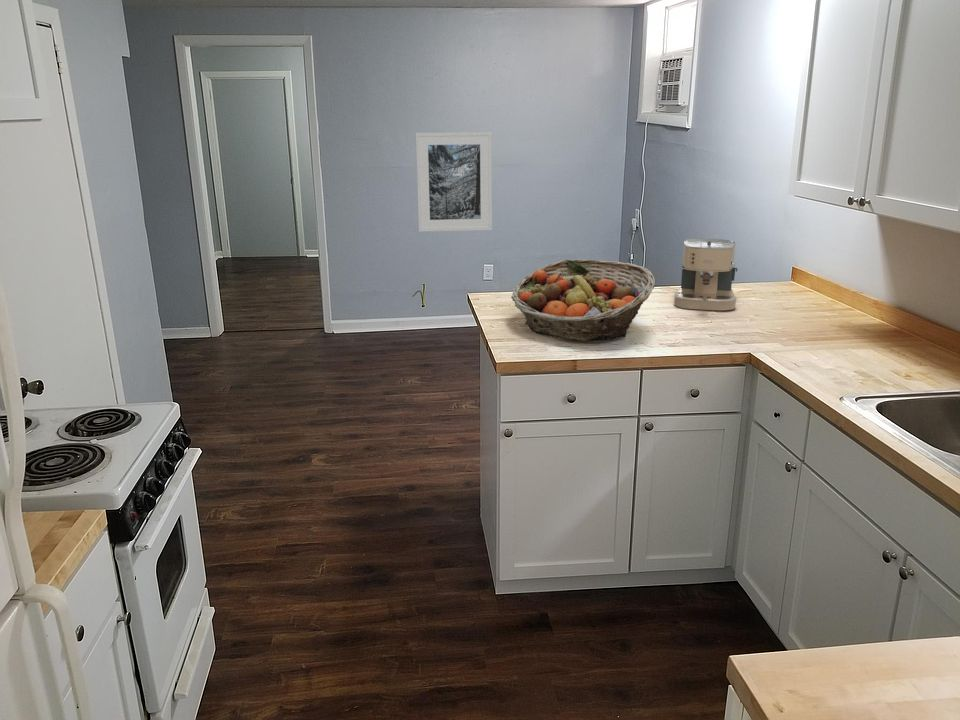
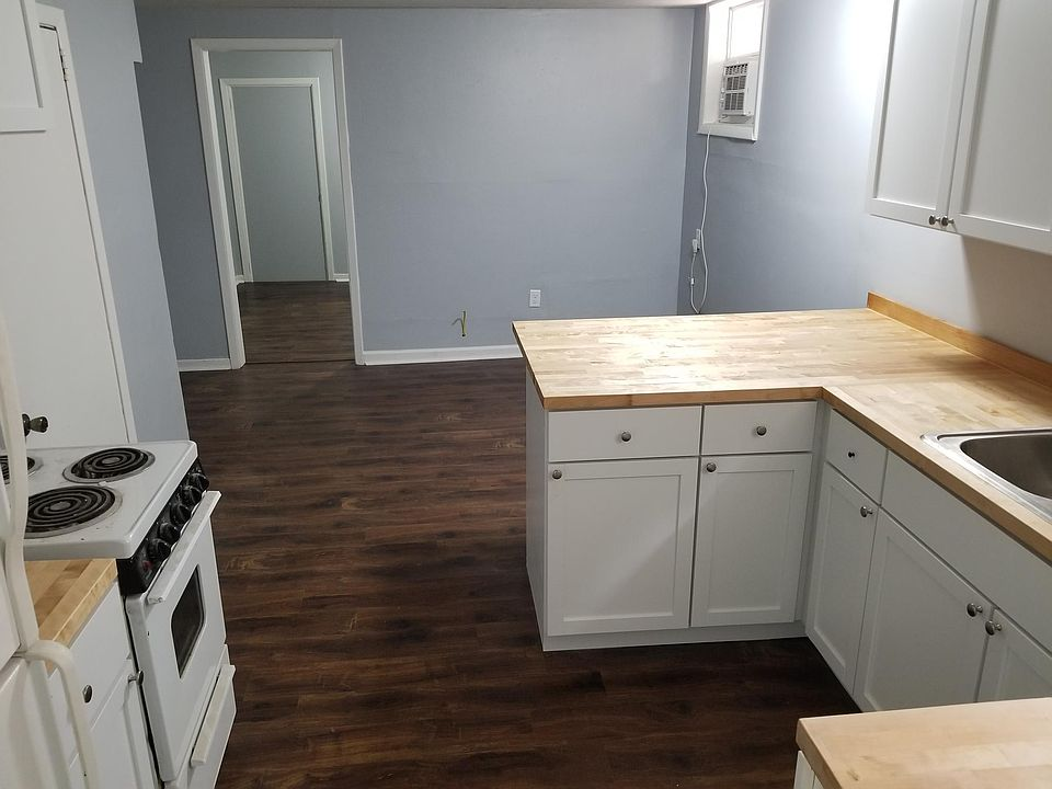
- fruit basket [510,258,656,342]
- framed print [415,131,493,233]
- coffee maker [673,238,738,311]
